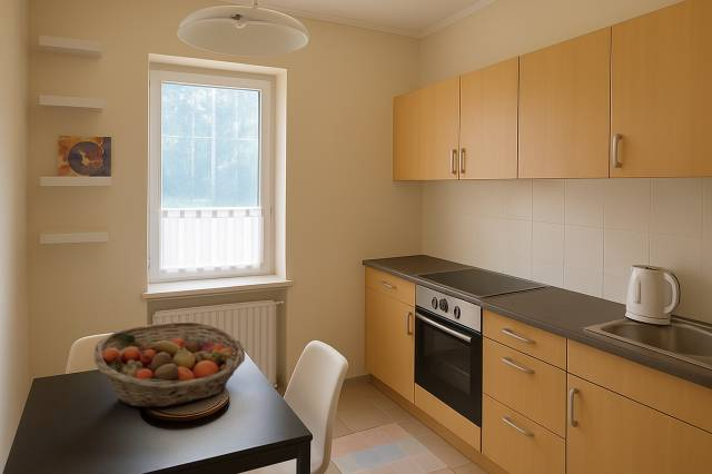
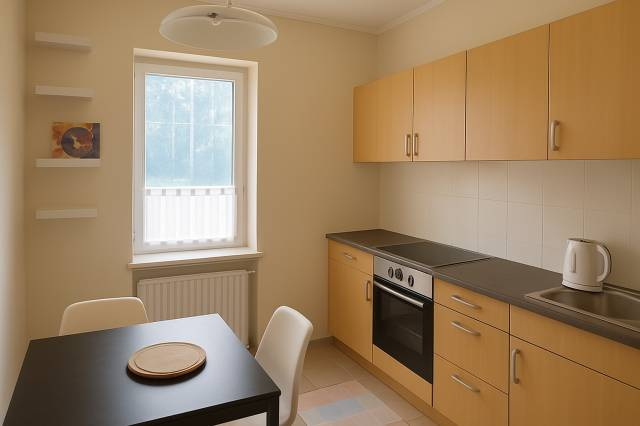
- fruit basket [93,320,246,408]
